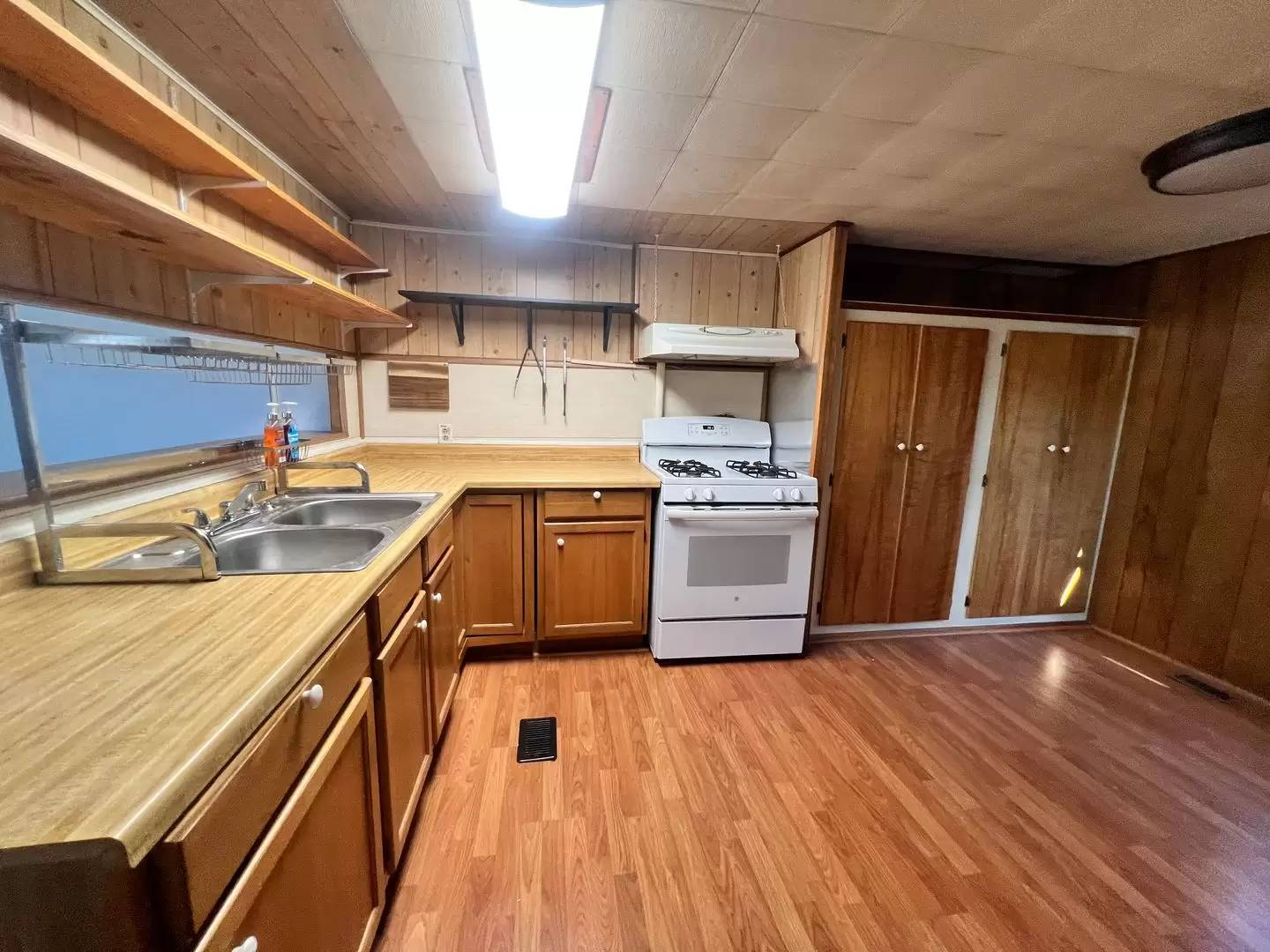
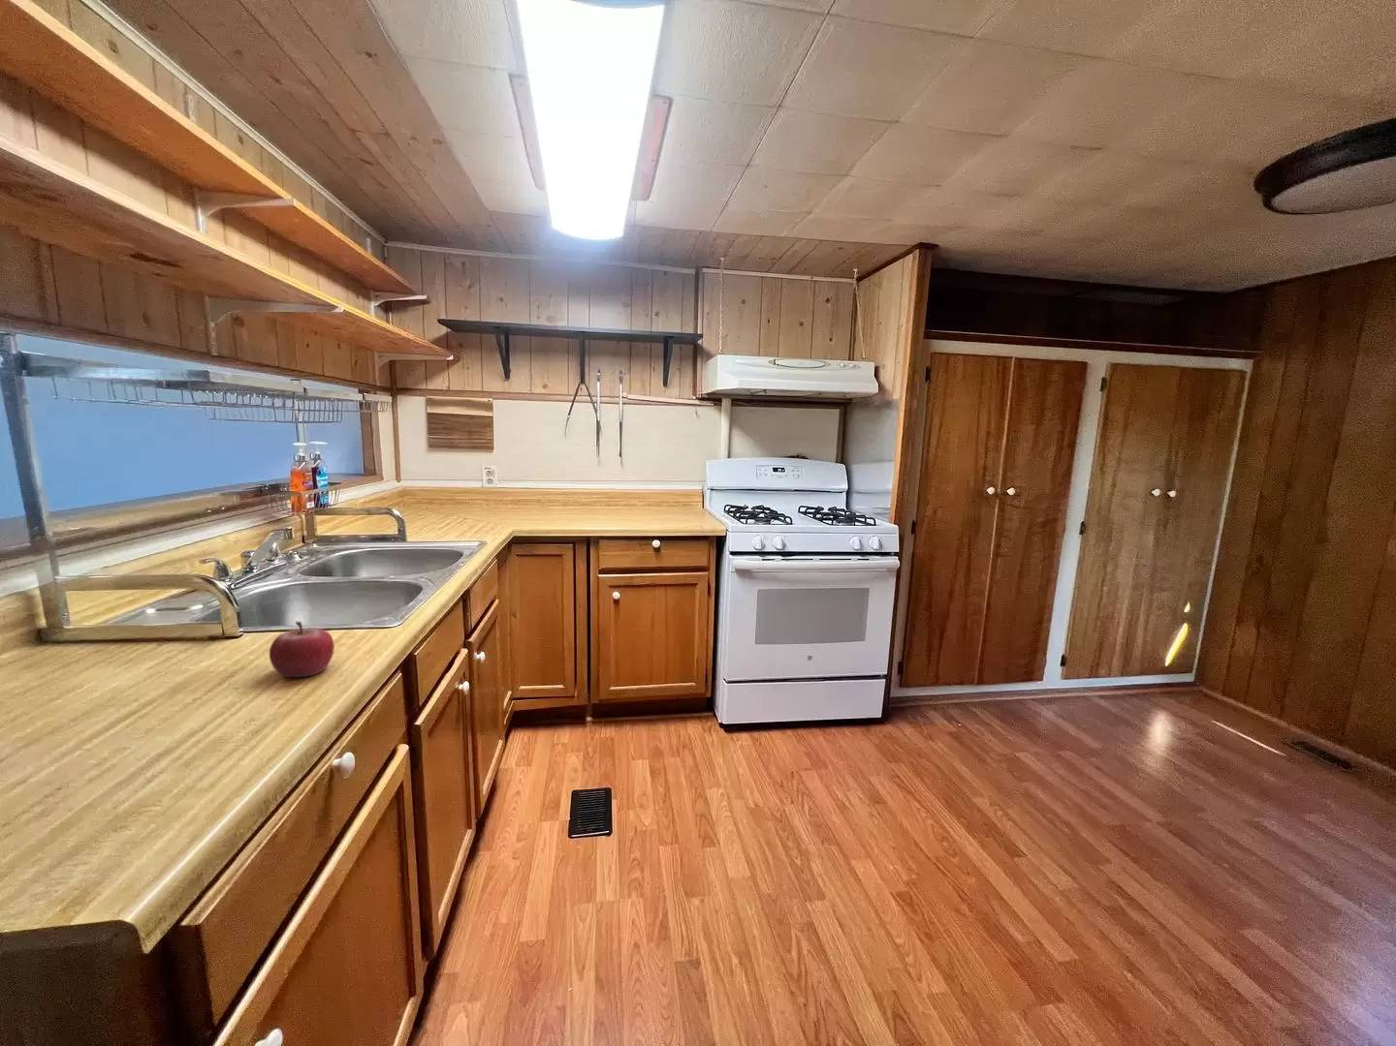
+ fruit [268,621,335,678]
